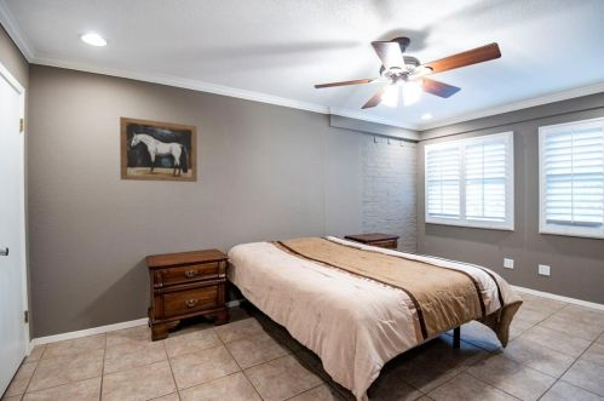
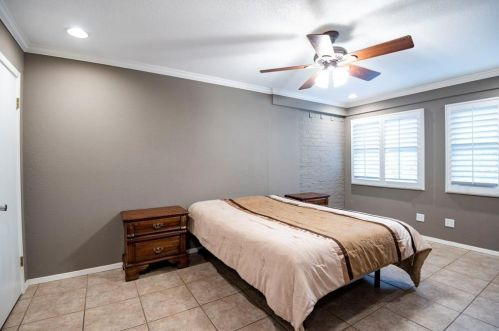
- wall art [119,115,199,183]
